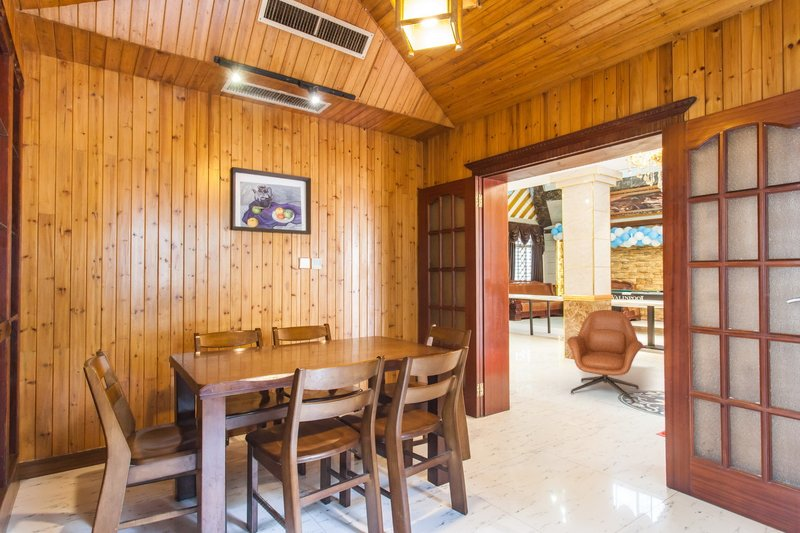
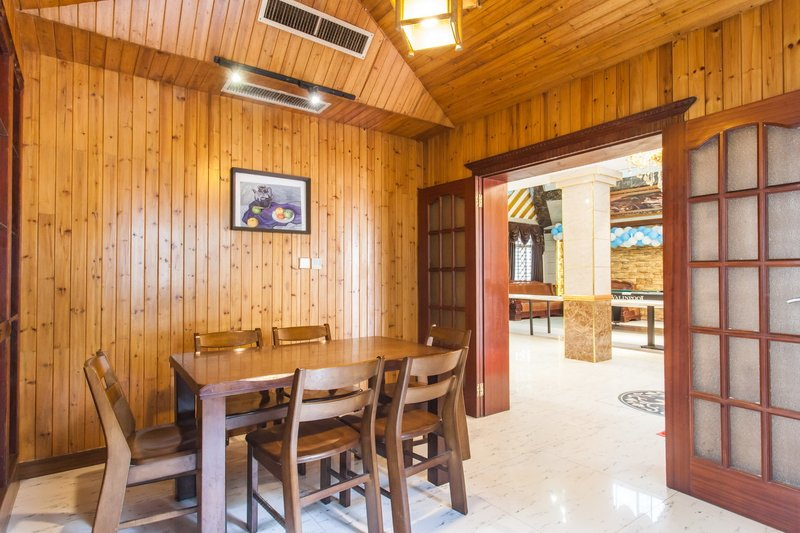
- armchair [566,309,644,404]
